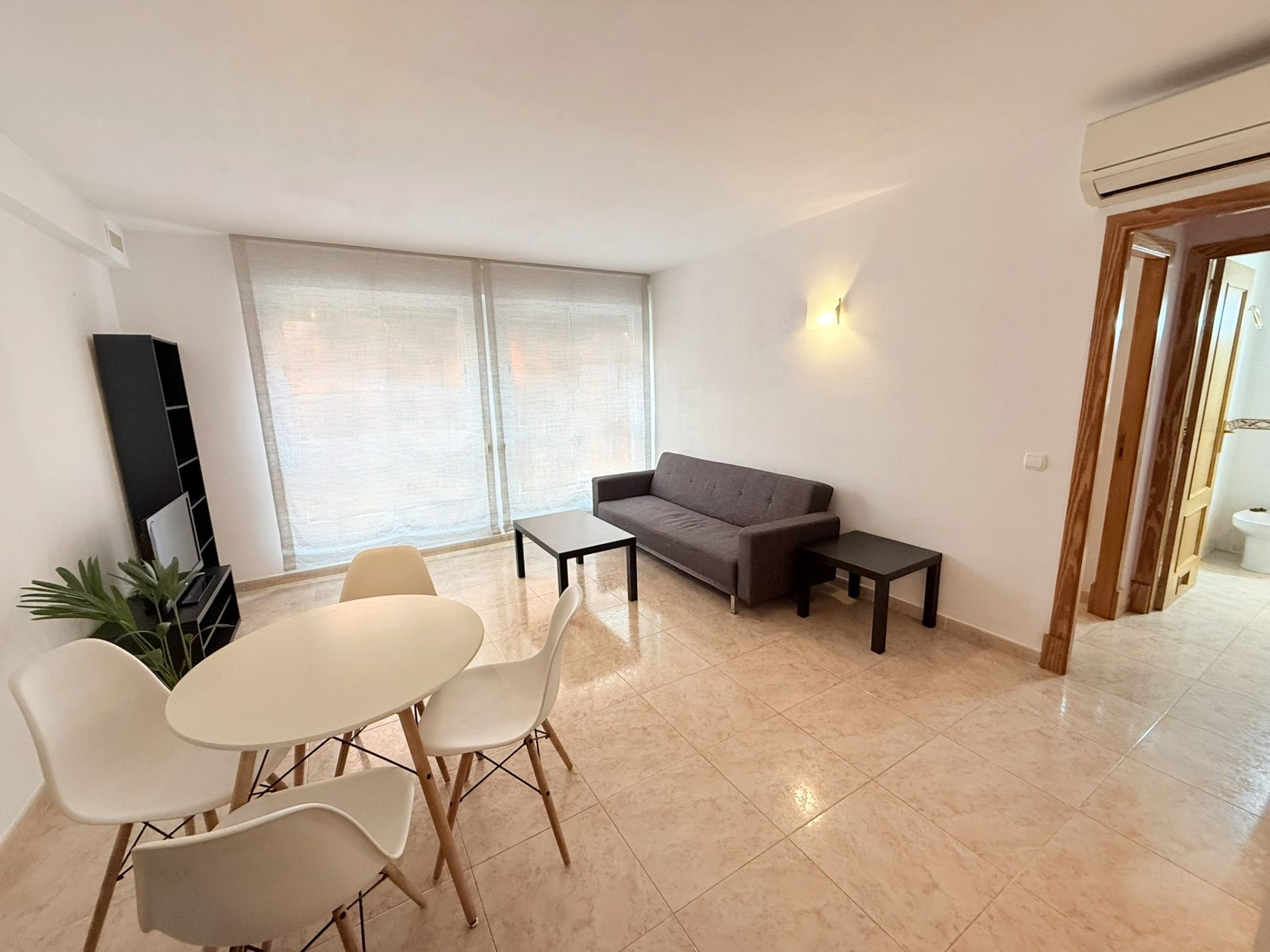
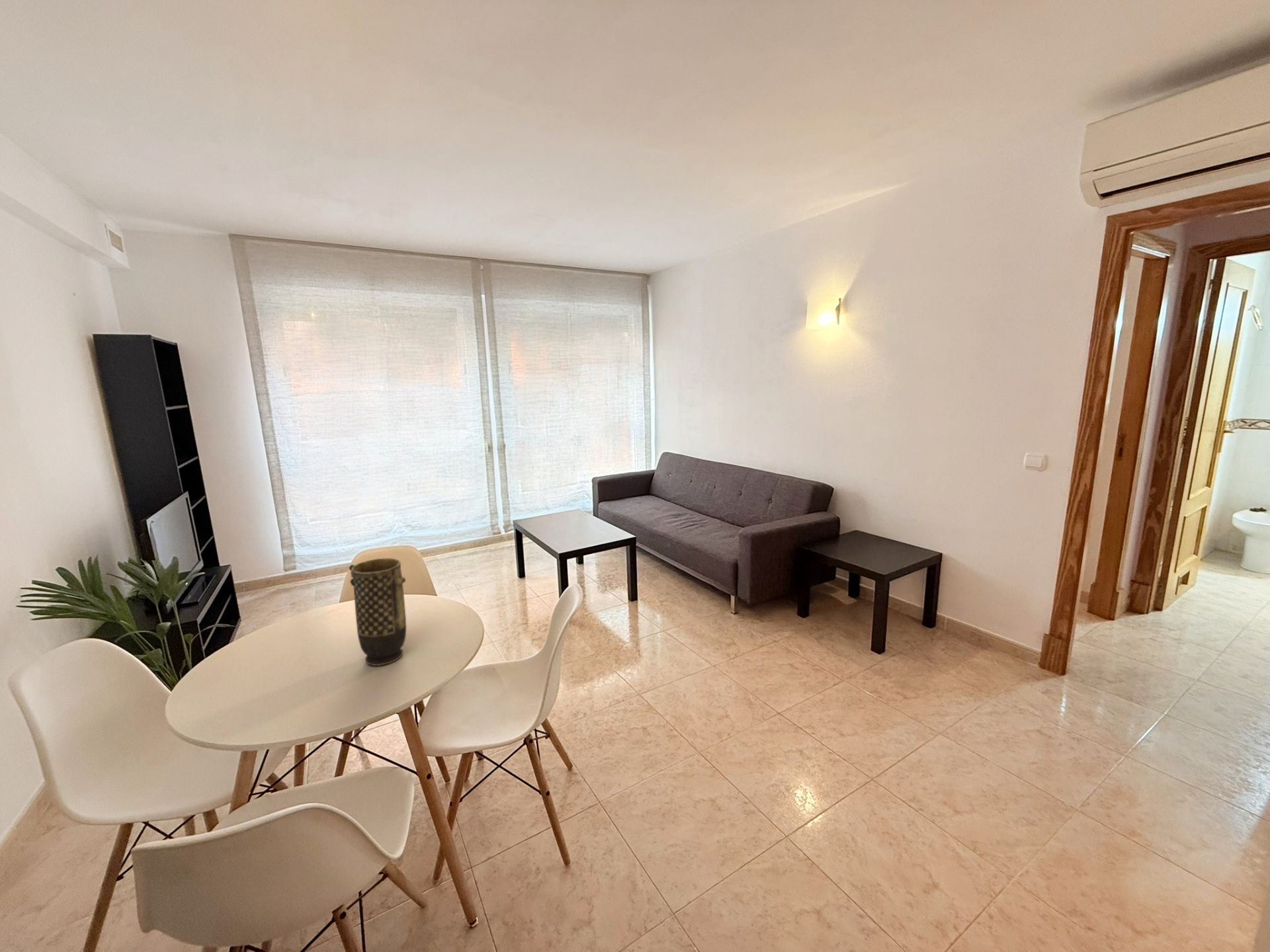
+ vase [348,558,407,666]
